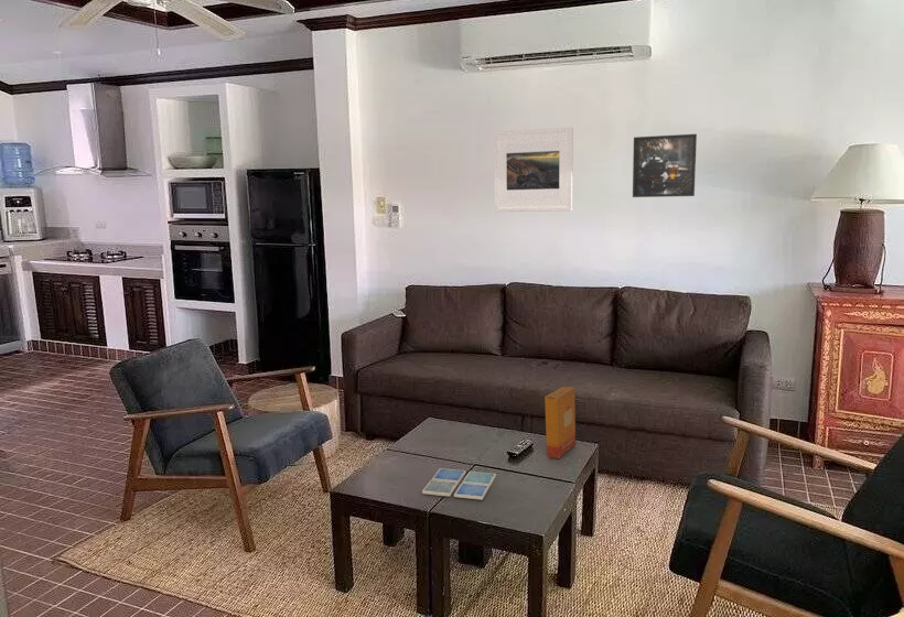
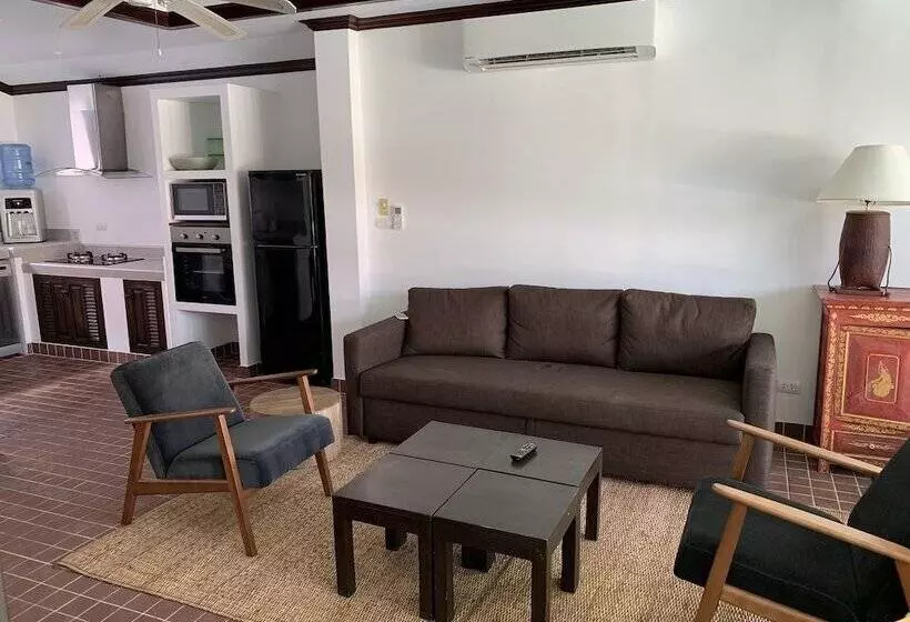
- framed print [632,133,698,198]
- product box [544,386,577,459]
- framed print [494,126,574,213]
- drink coaster [421,467,497,501]
